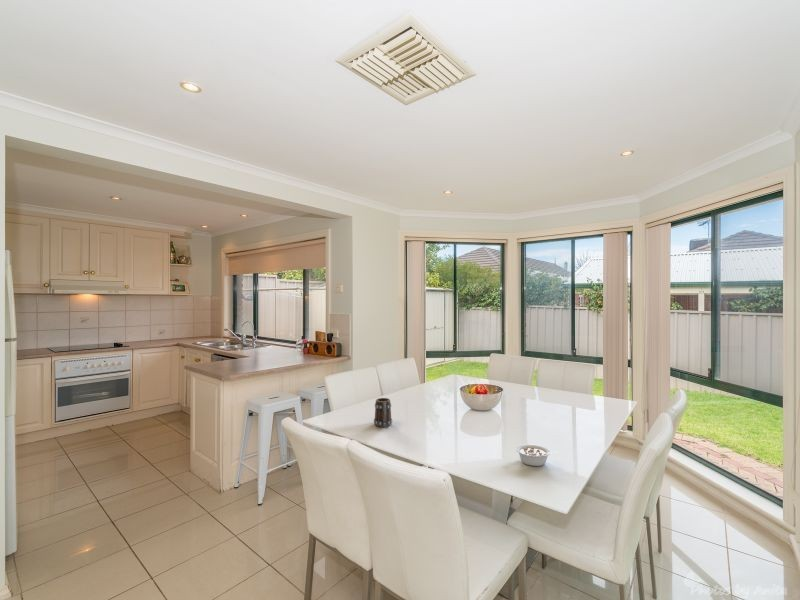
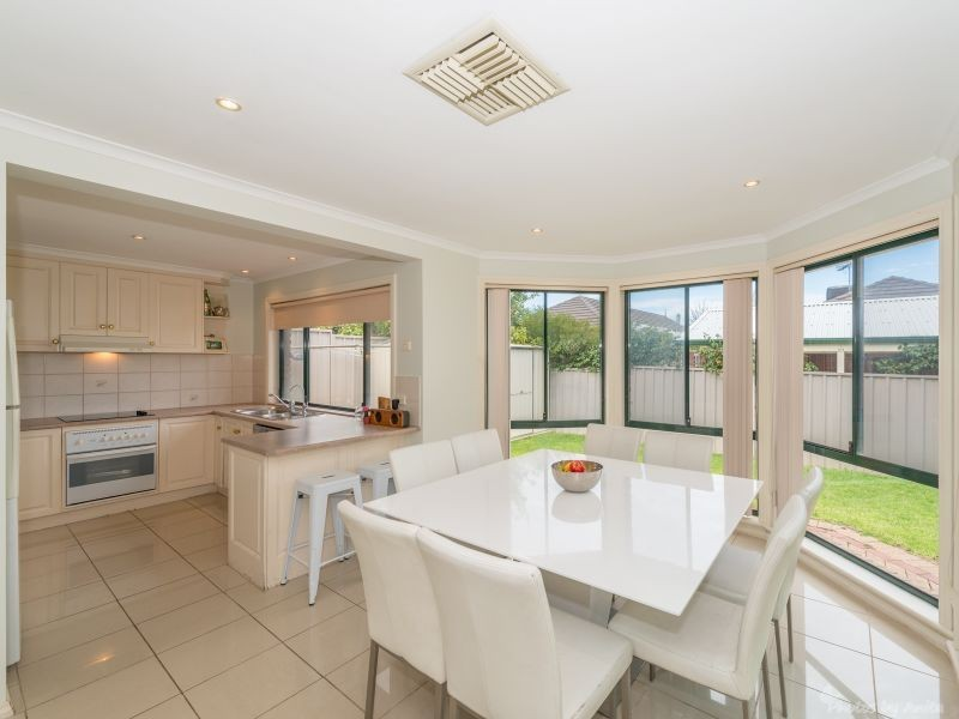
- legume [515,443,558,467]
- mug [373,397,393,428]
